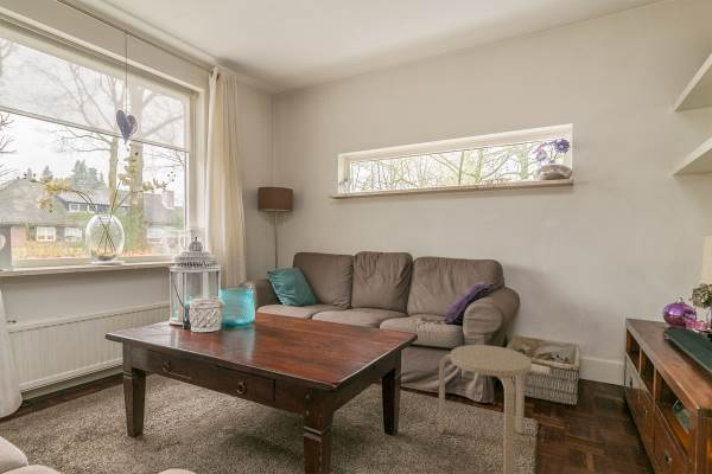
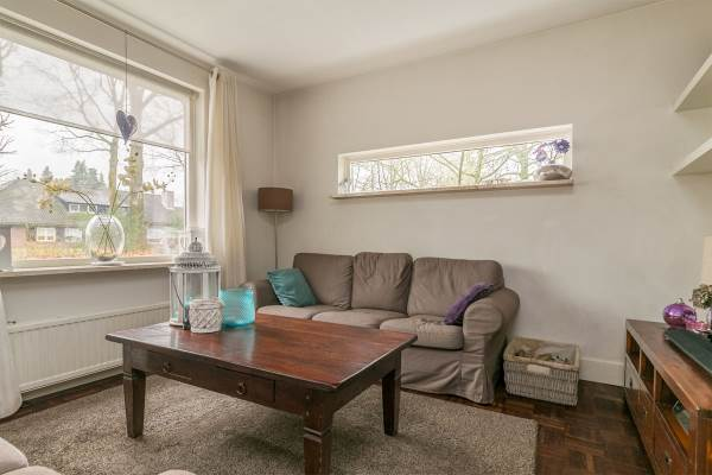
- stool [438,344,533,474]
